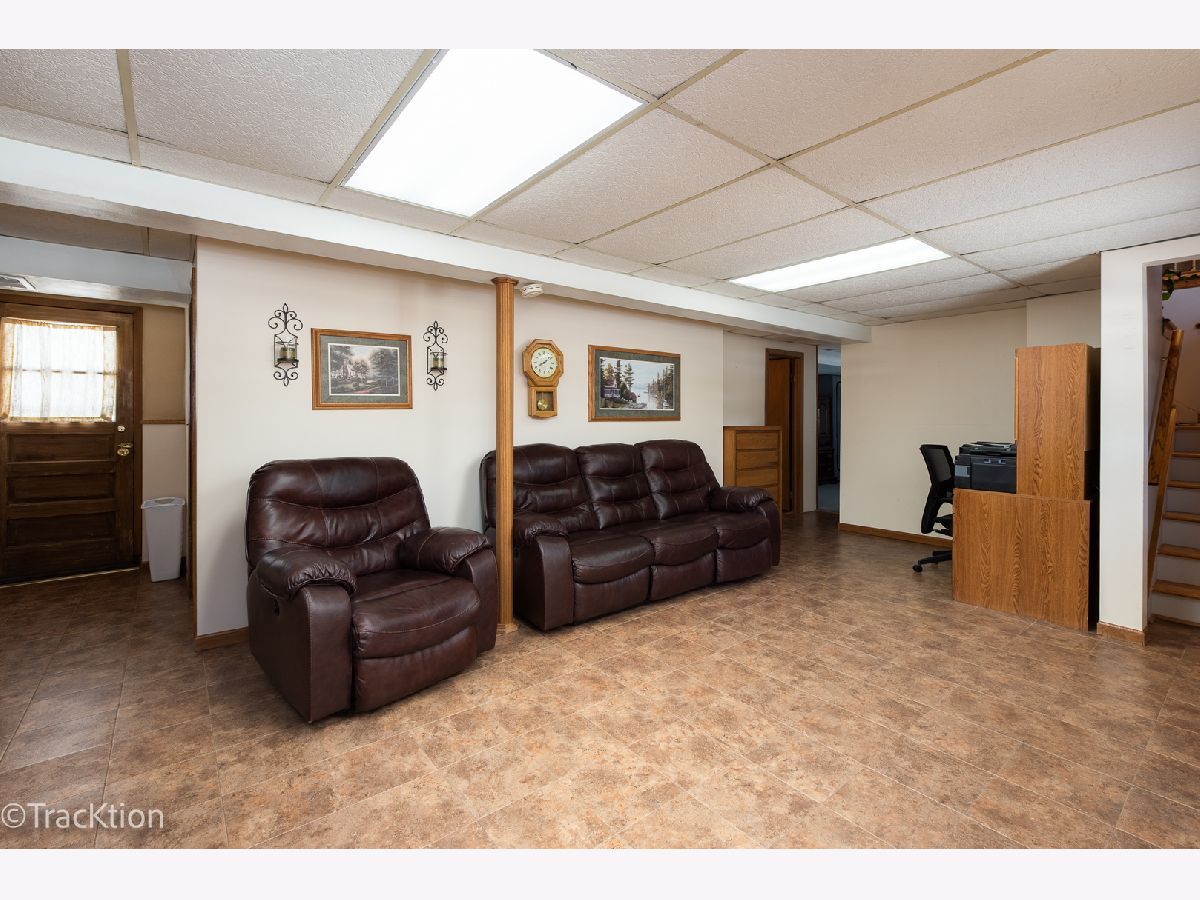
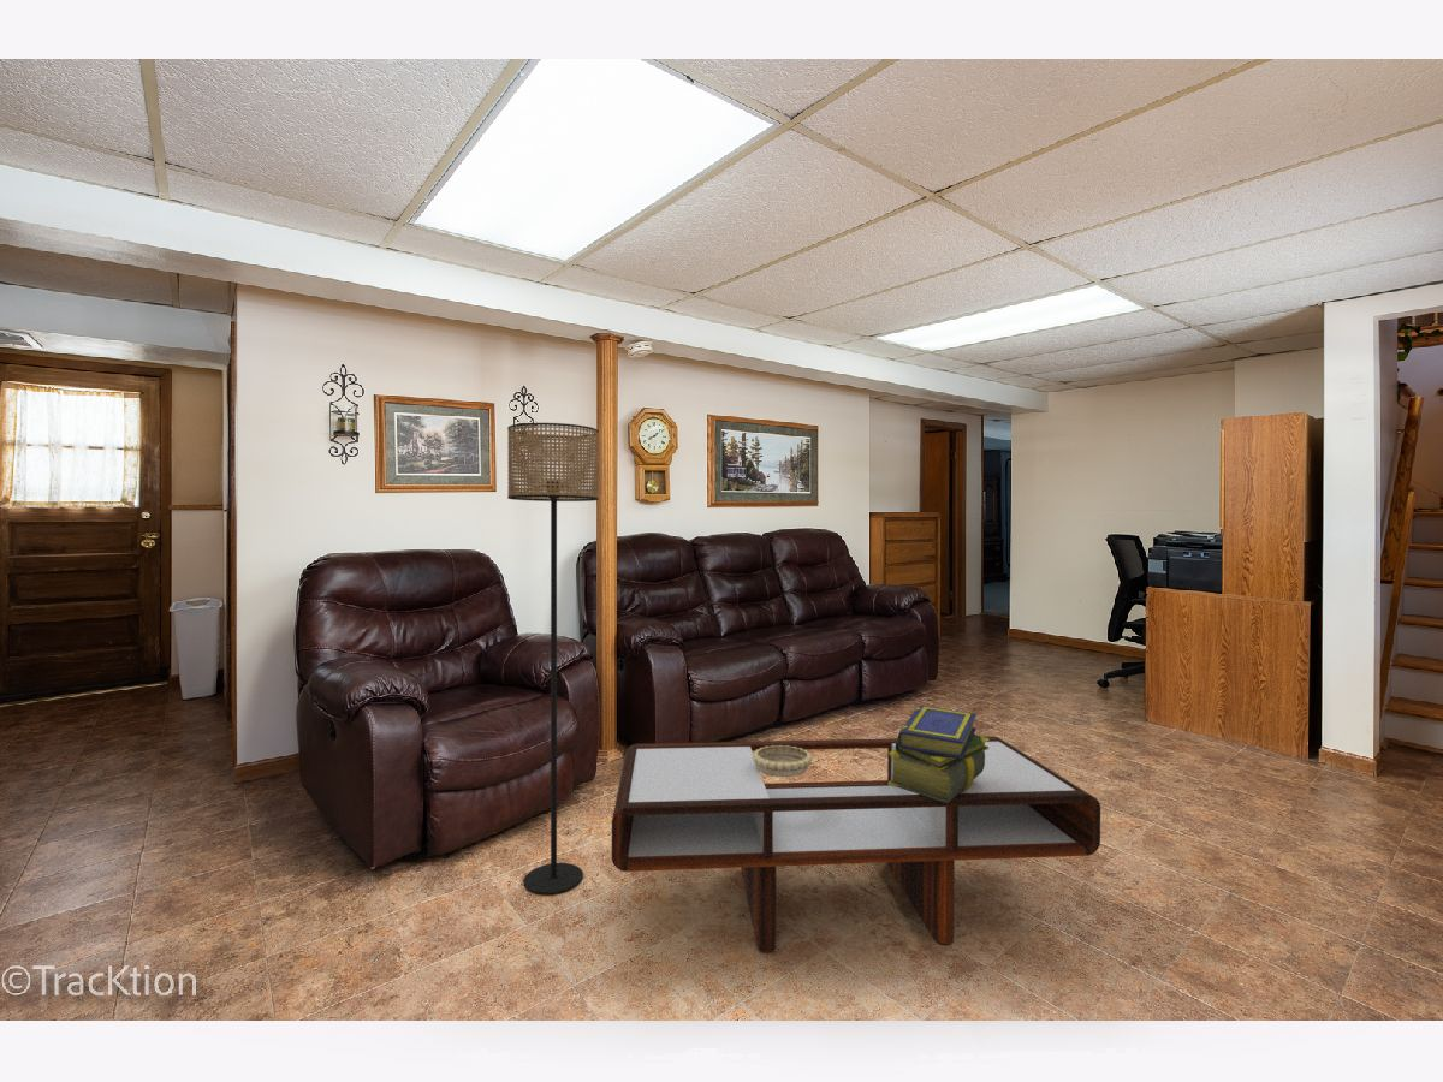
+ decorative bowl [753,745,814,778]
+ coffee table [611,736,1101,953]
+ floor lamp [506,422,600,896]
+ stack of books [889,705,990,803]
